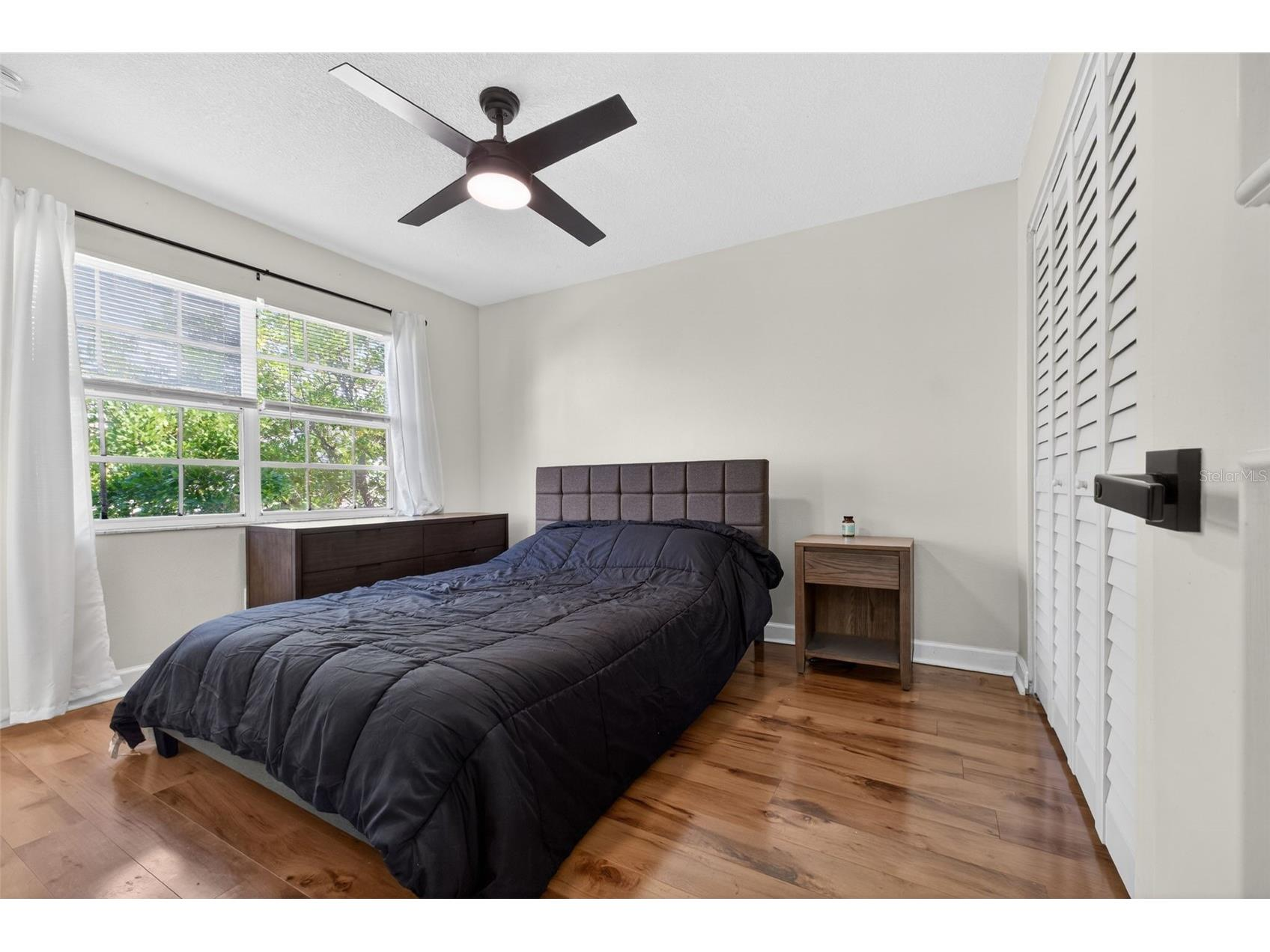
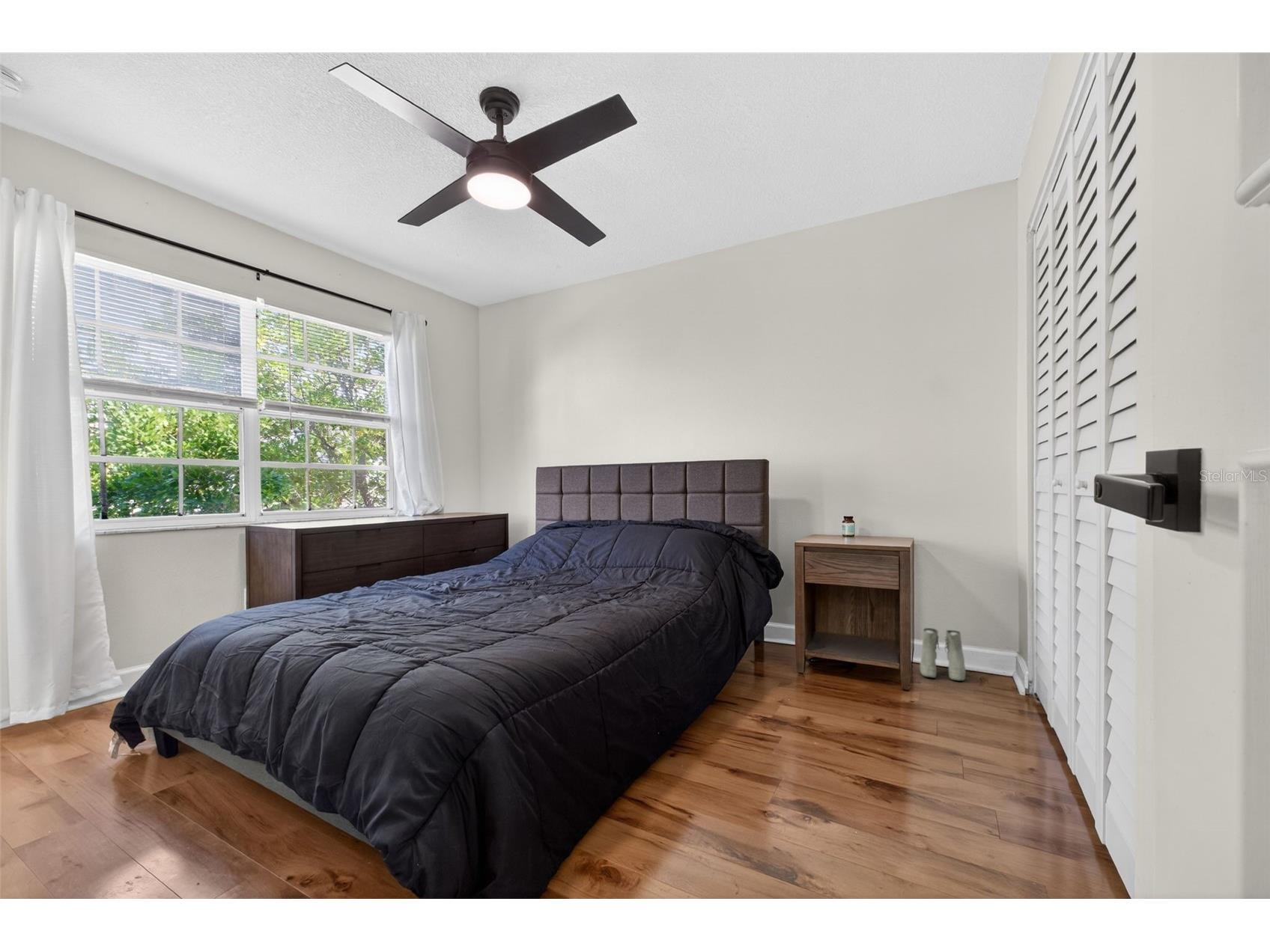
+ boots [920,627,966,682]
